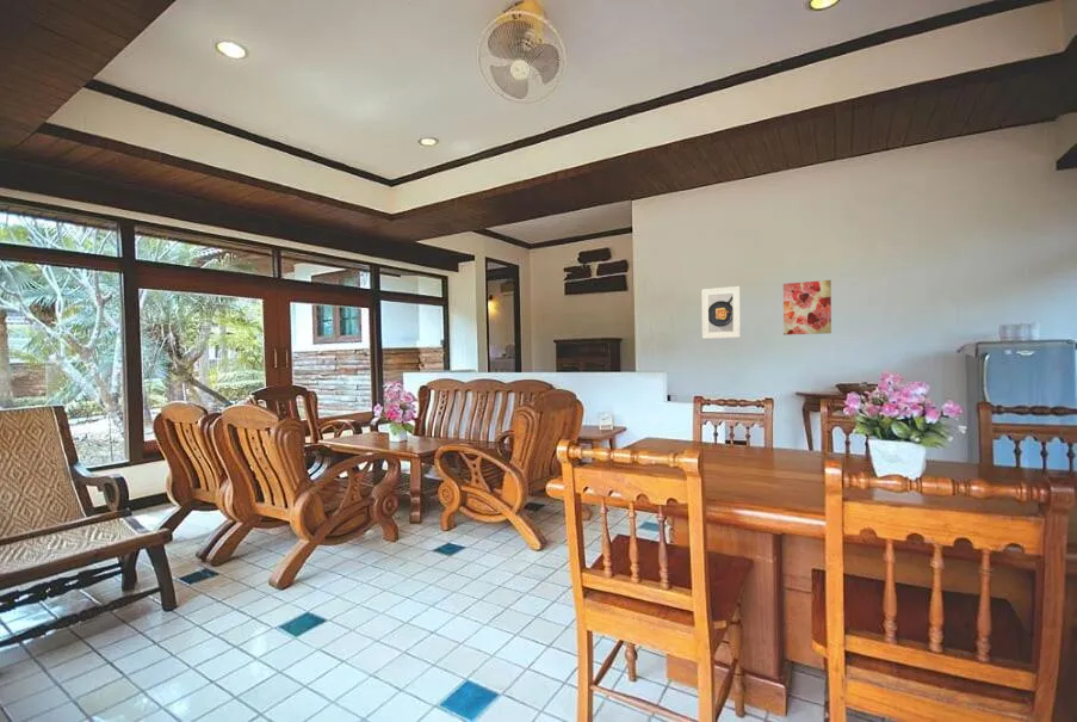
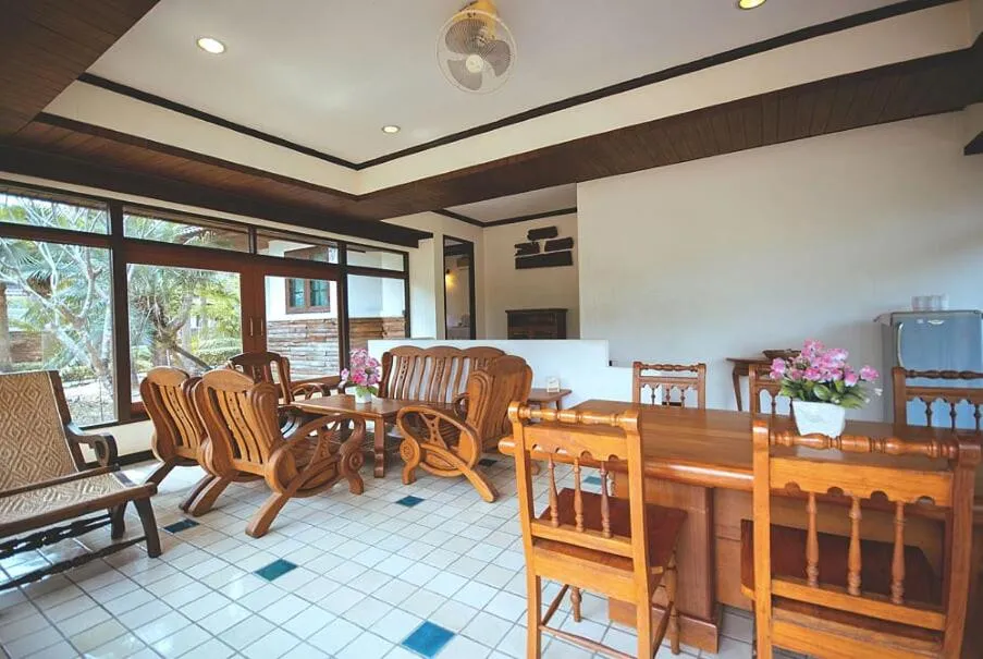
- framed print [700,285,742,340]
- wall art [782,279,832,337]
